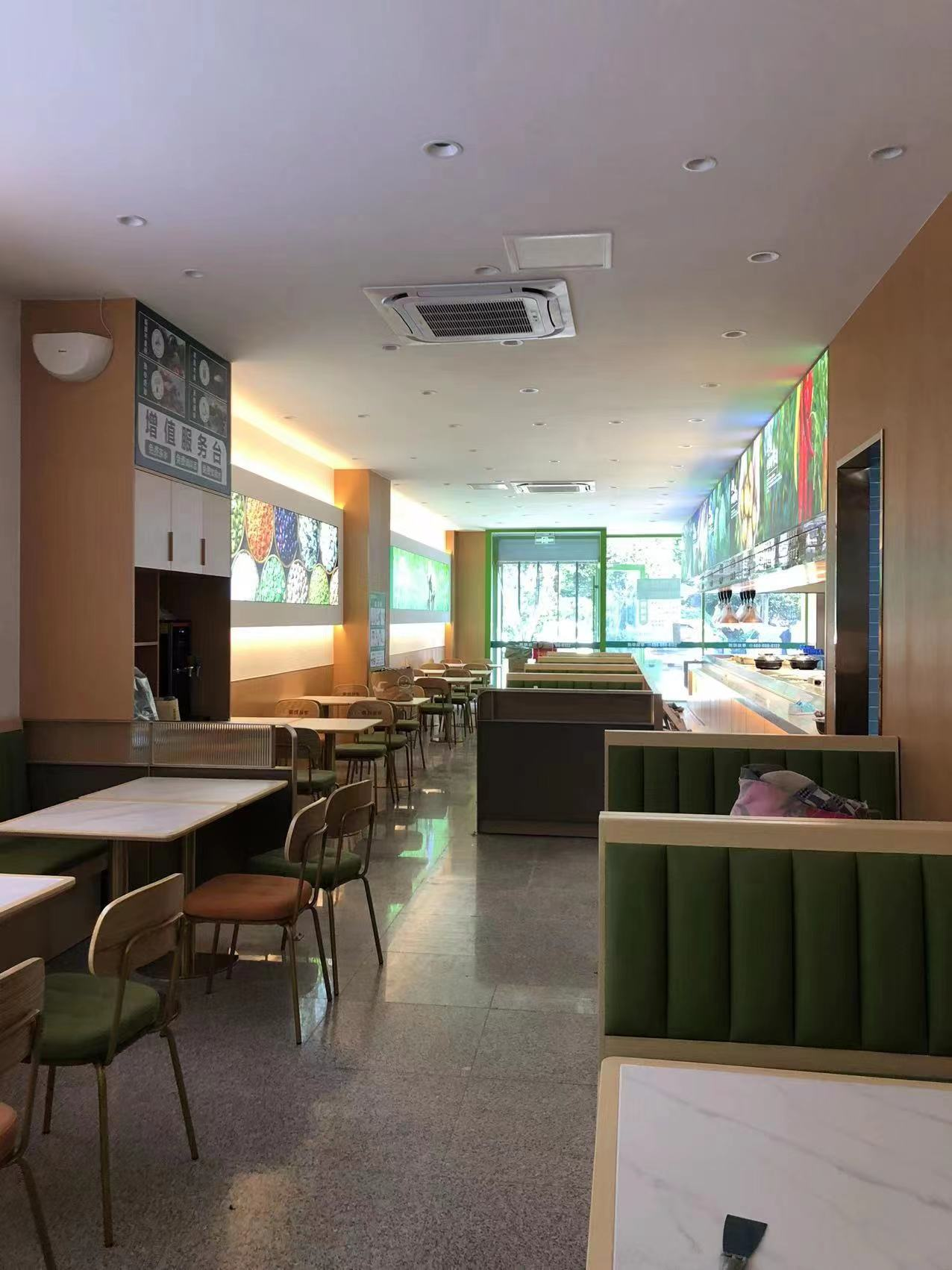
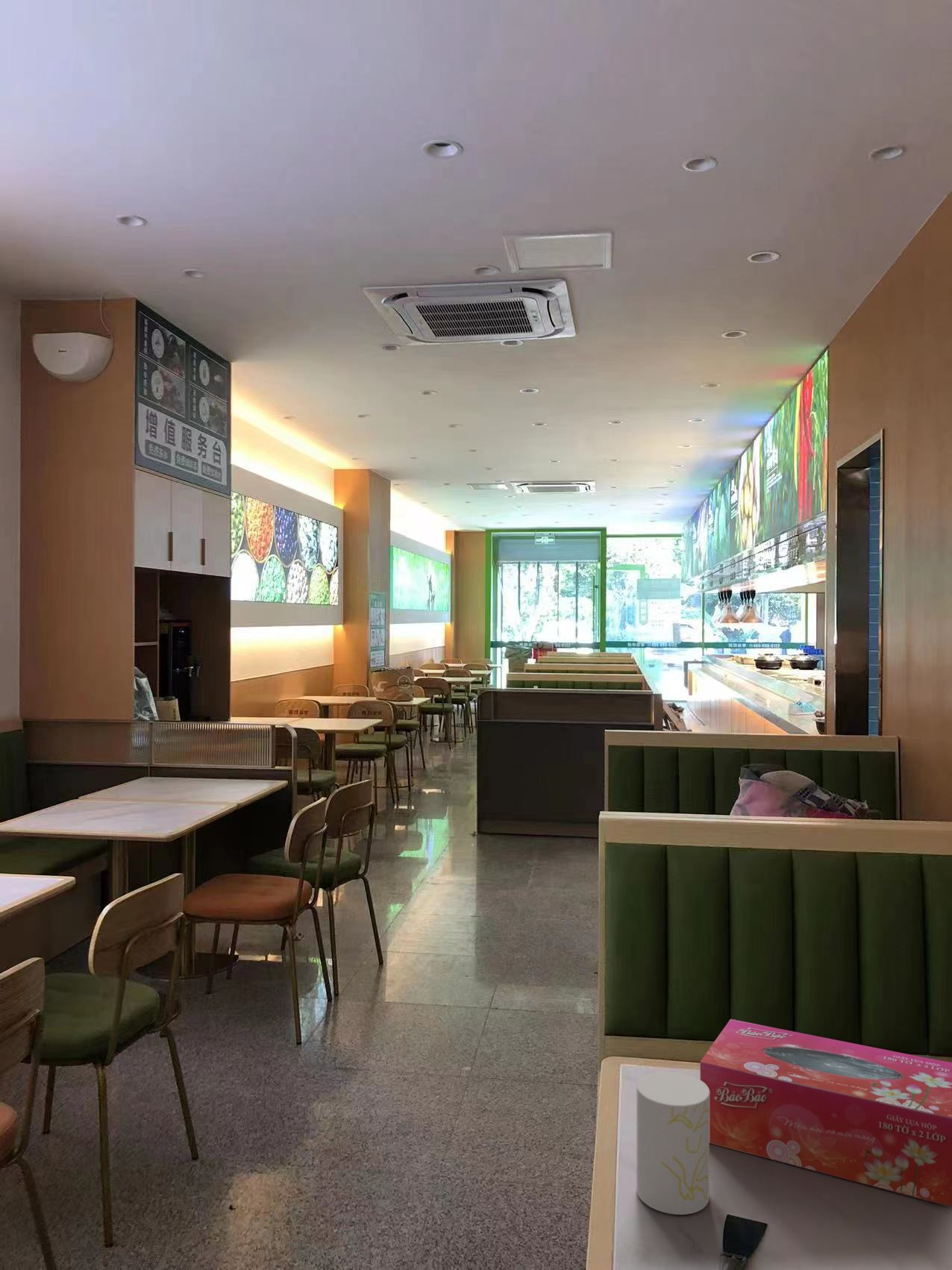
+ tissue box [700,1019,952,1208]
+ cup [636,1071,710,1216]
